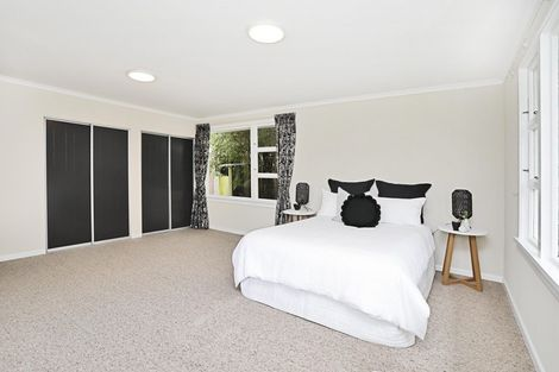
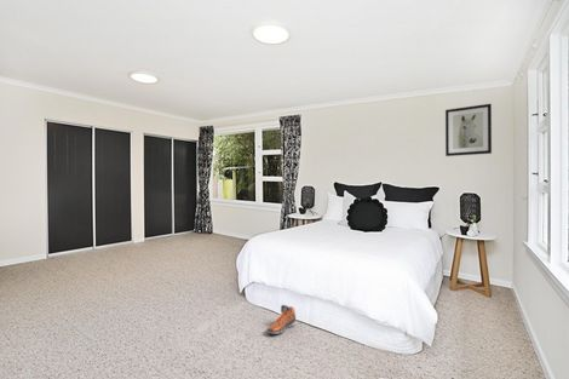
+ sneaker [266,304,297,335]
+ wall art [444,103,493,157]
